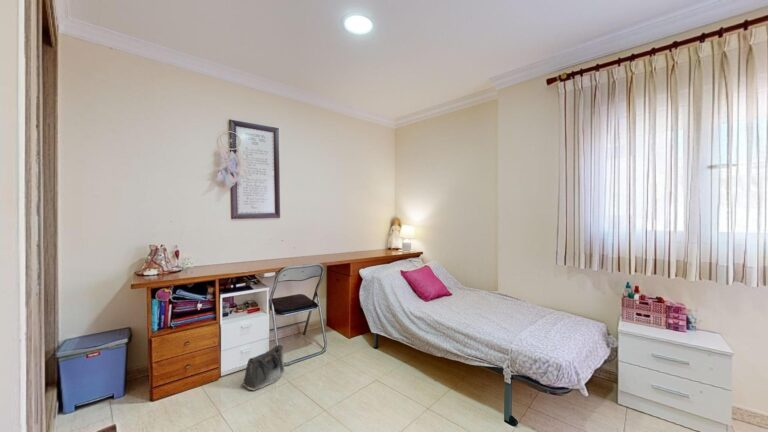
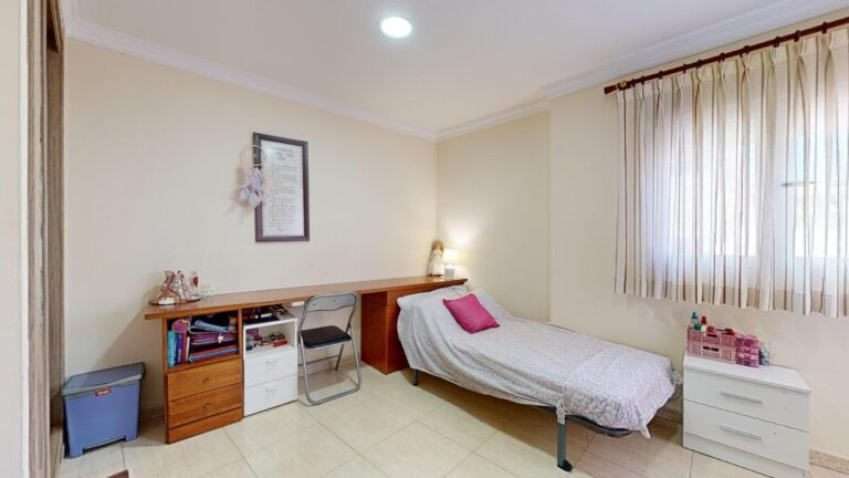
- saddlebag [241,344,285,391]
